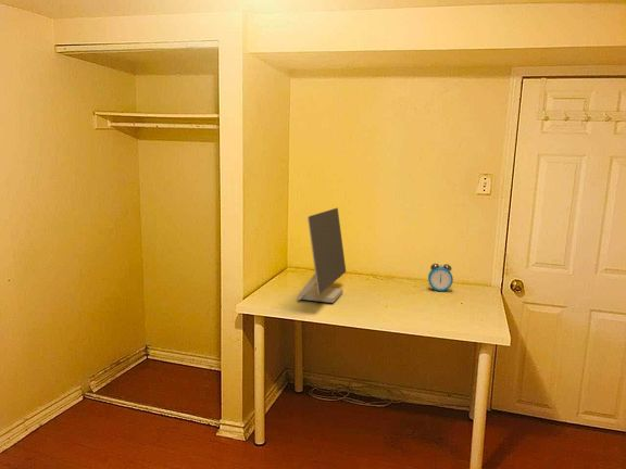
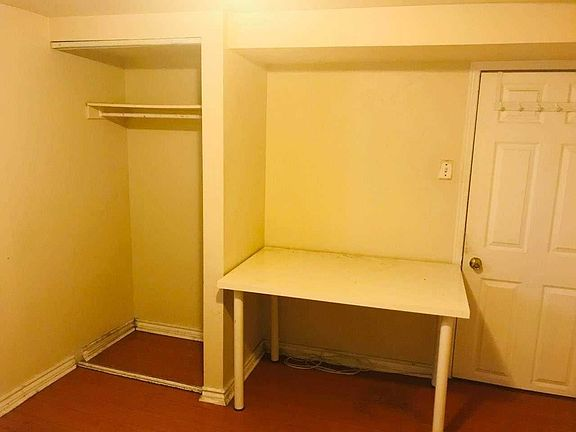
- computer monitor [296,206,347,304]
- alarm clock [427,263,454,292]
